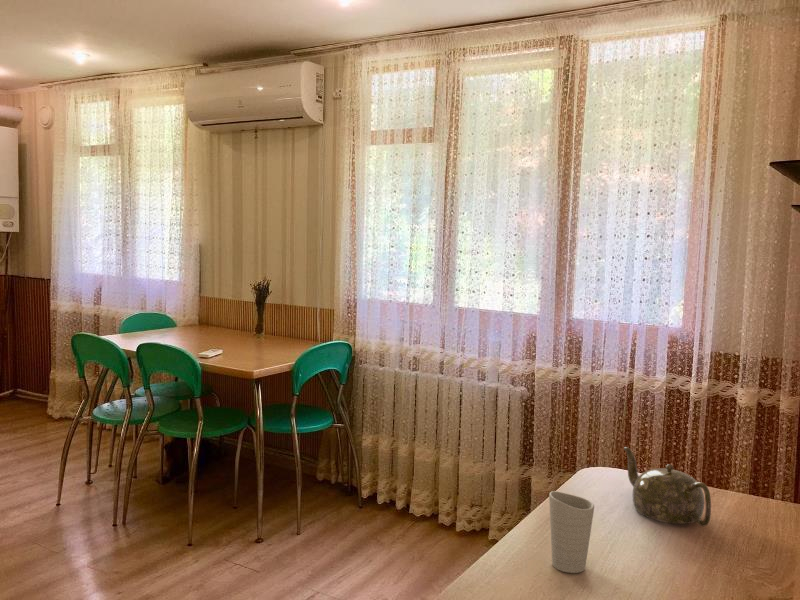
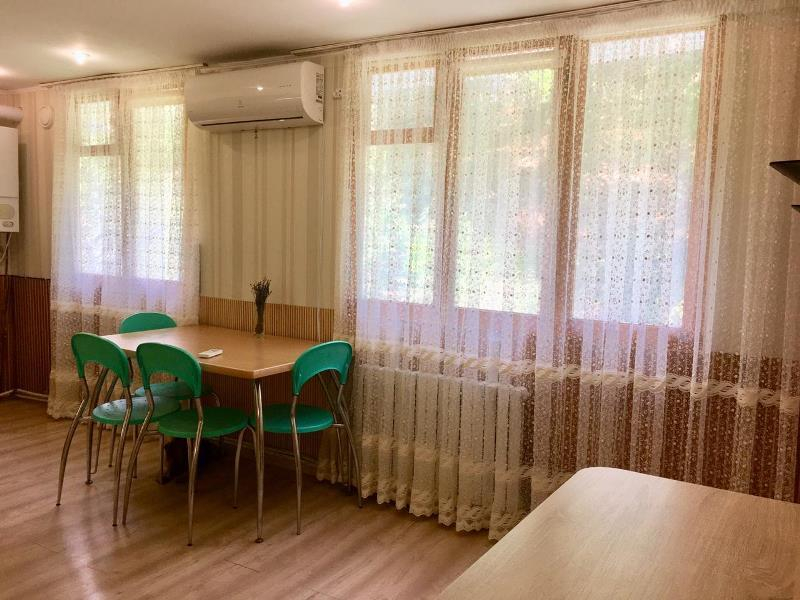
- teapot [623,446,712,527]
- cup [548,490,595,574]
